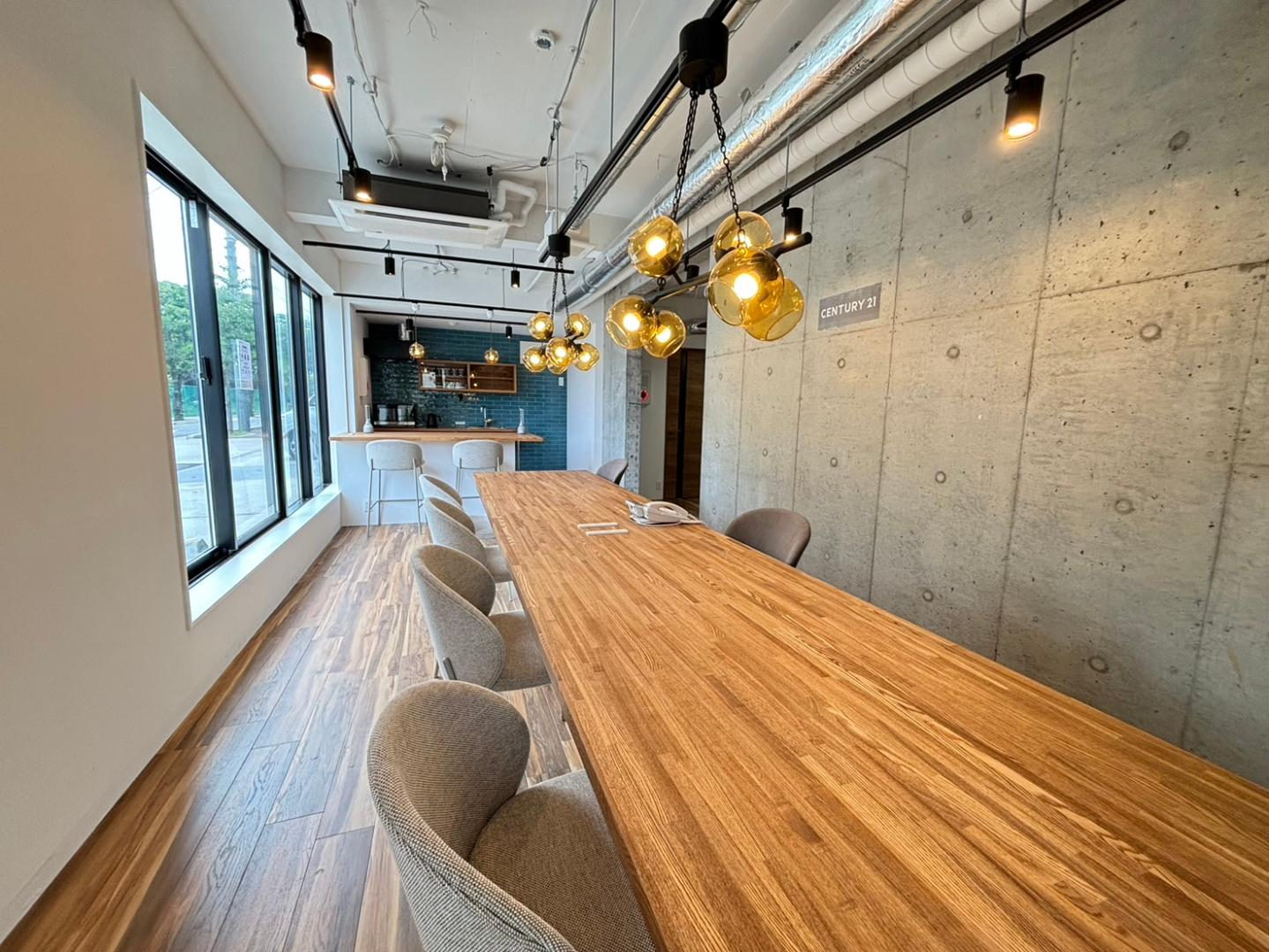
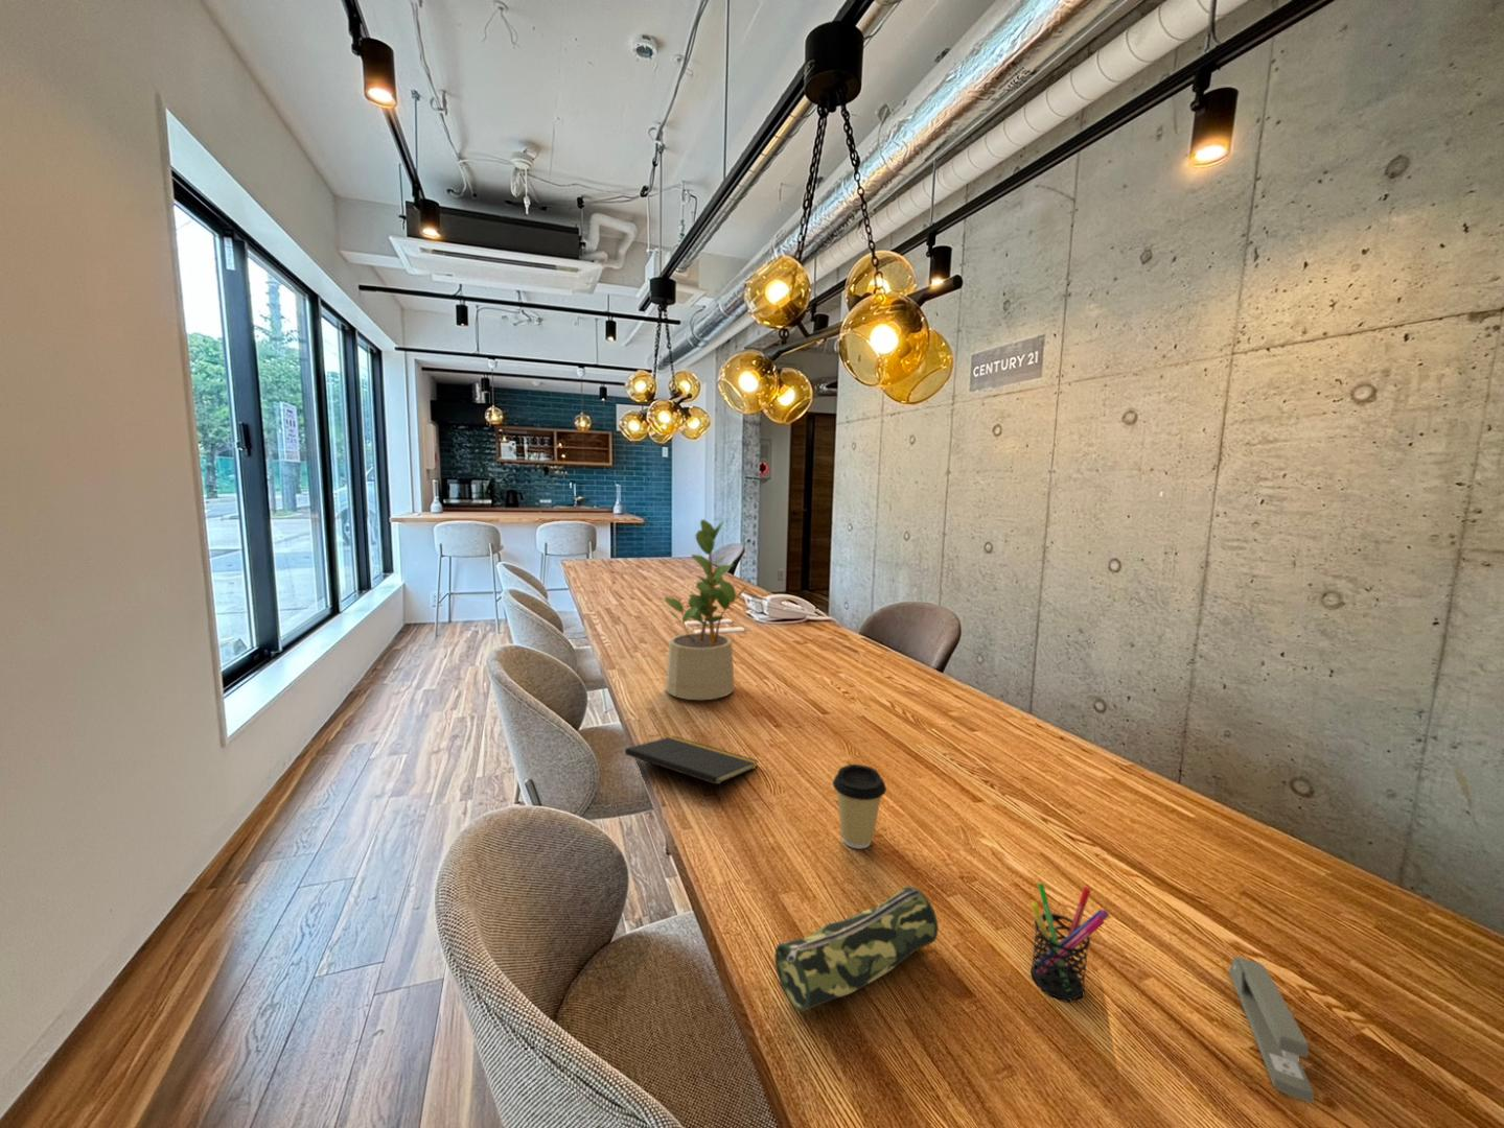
+ coffee cup [832,763,888,851]
+ pencil case [774,885,940,1012]
+ pen holder [1030,883,1111,1004]
+ potted plant [664,518,748,700]
+ stapler [1228,956,1314,1104]
+ notepad [623,735,760,802]
